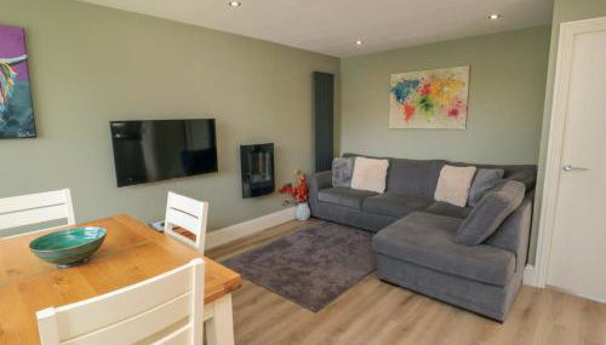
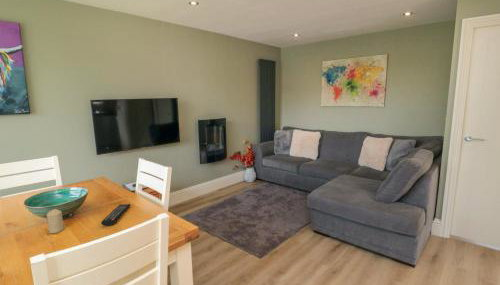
+ remote control [100,203,131,227]
+ candle [46,208,65,234]
